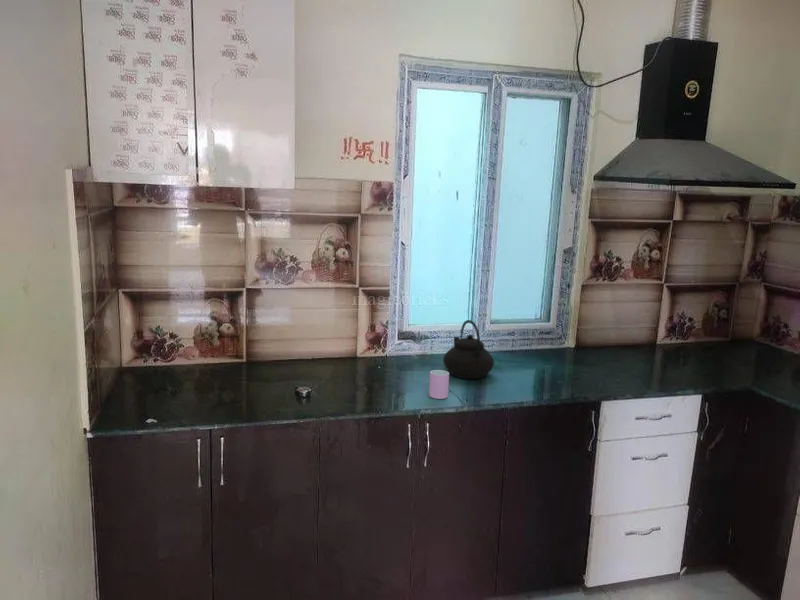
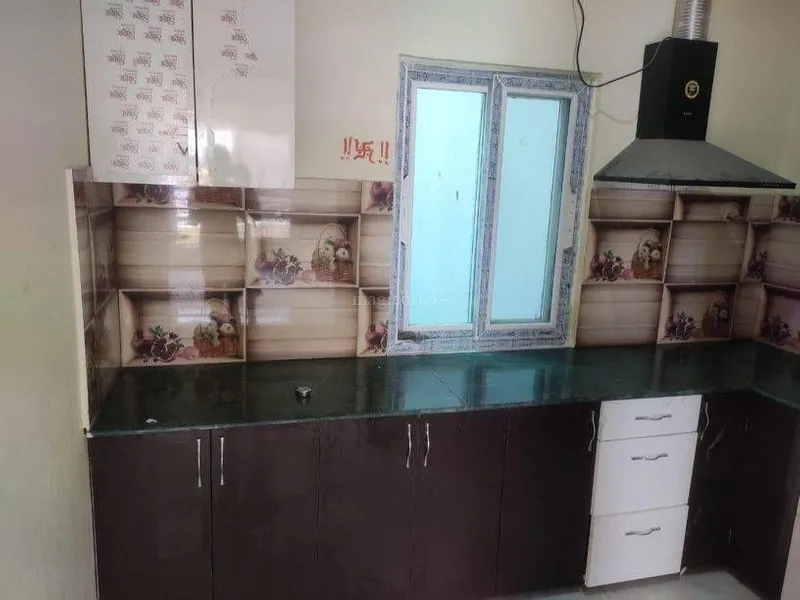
- teapot [442,319,495,380]
- cup [428,369,450,400]
